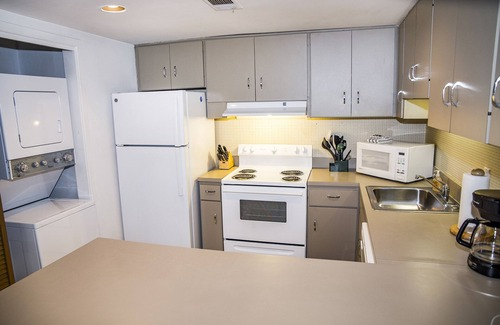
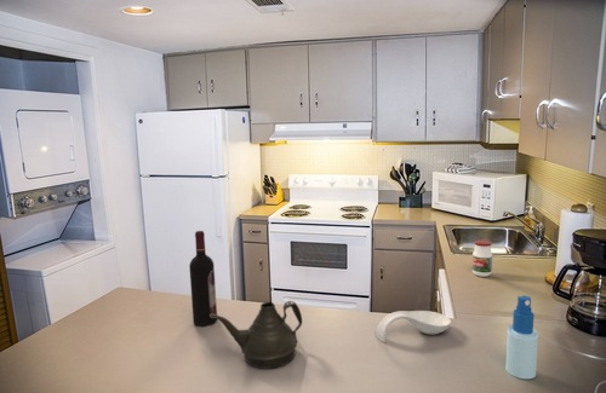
+ spray bottle [504,295,539,380]
+ spoon rest [375,310,452,343]
+ teapot [210,300,303,370]
+ jar [471,239,493,278]
+ wine bottle [188,230,218,328]
